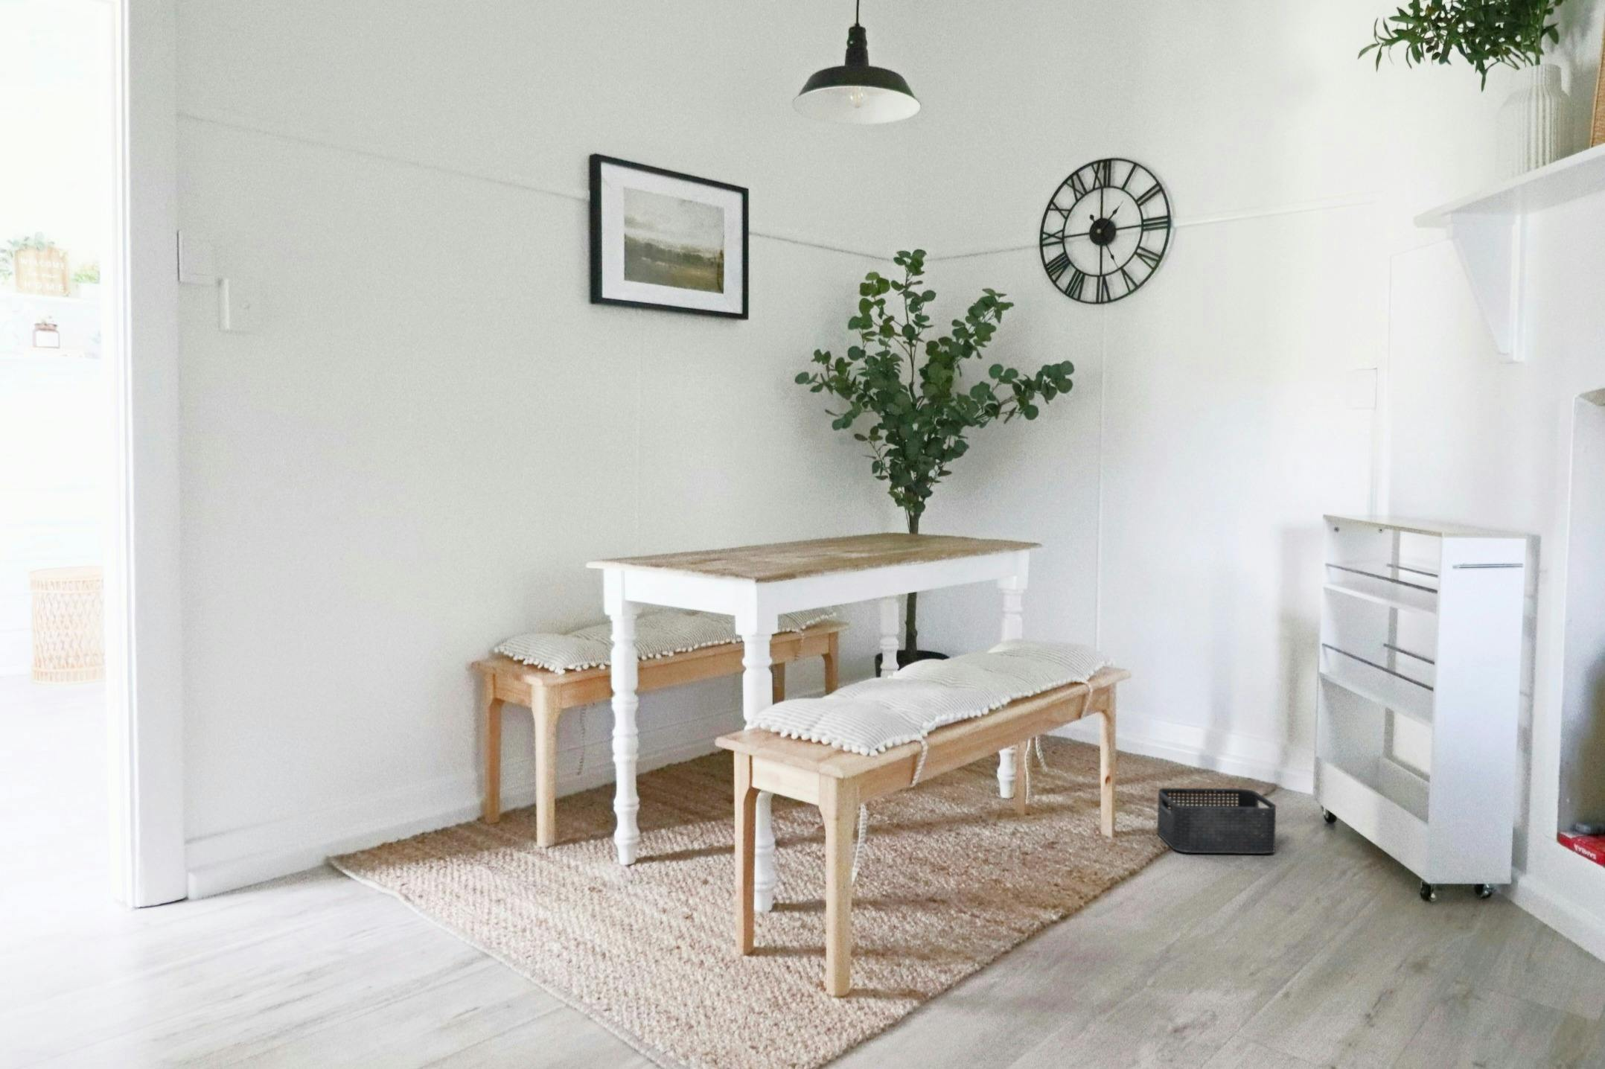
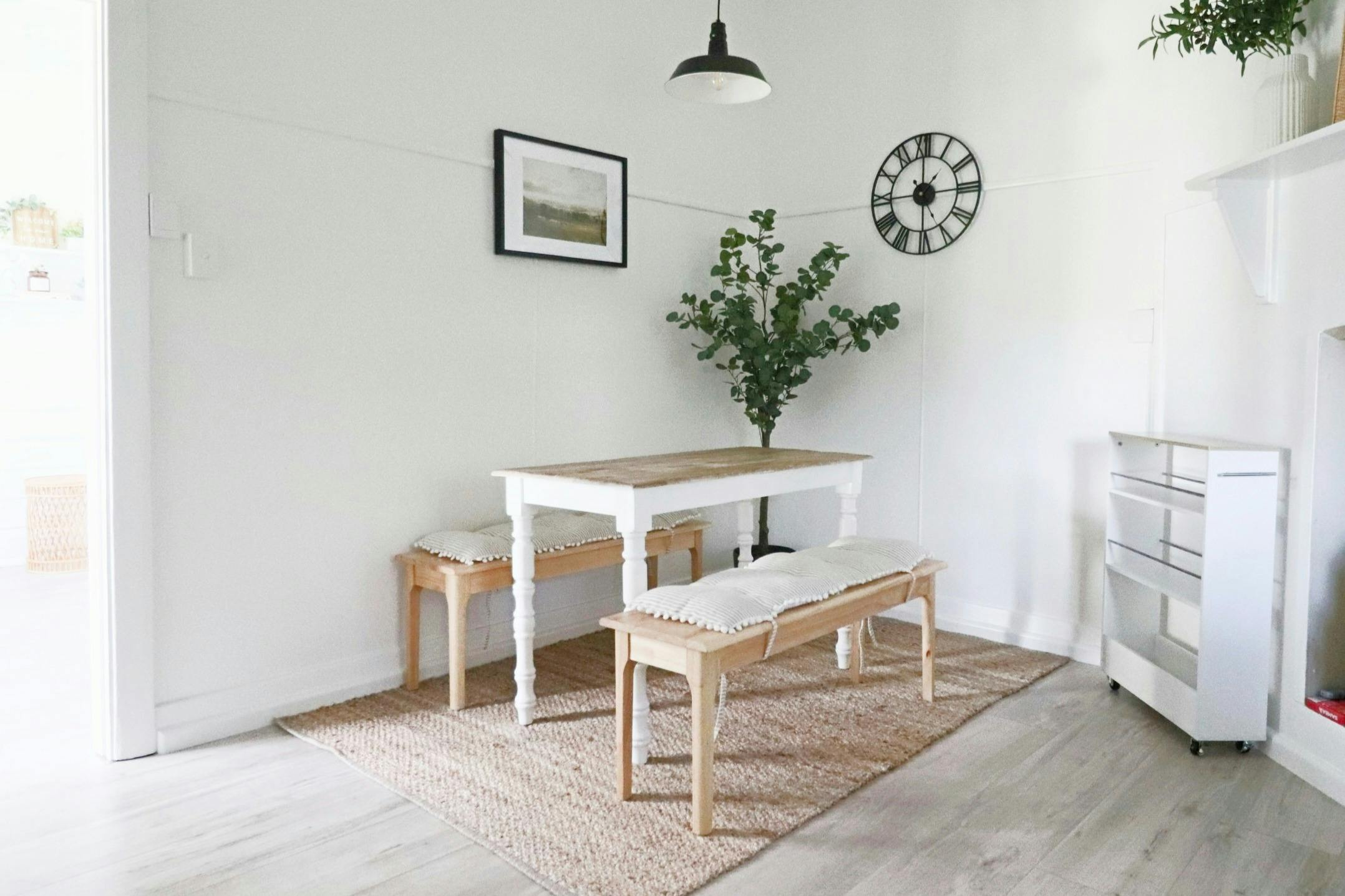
- storage bin [1156,787,1277,854]
